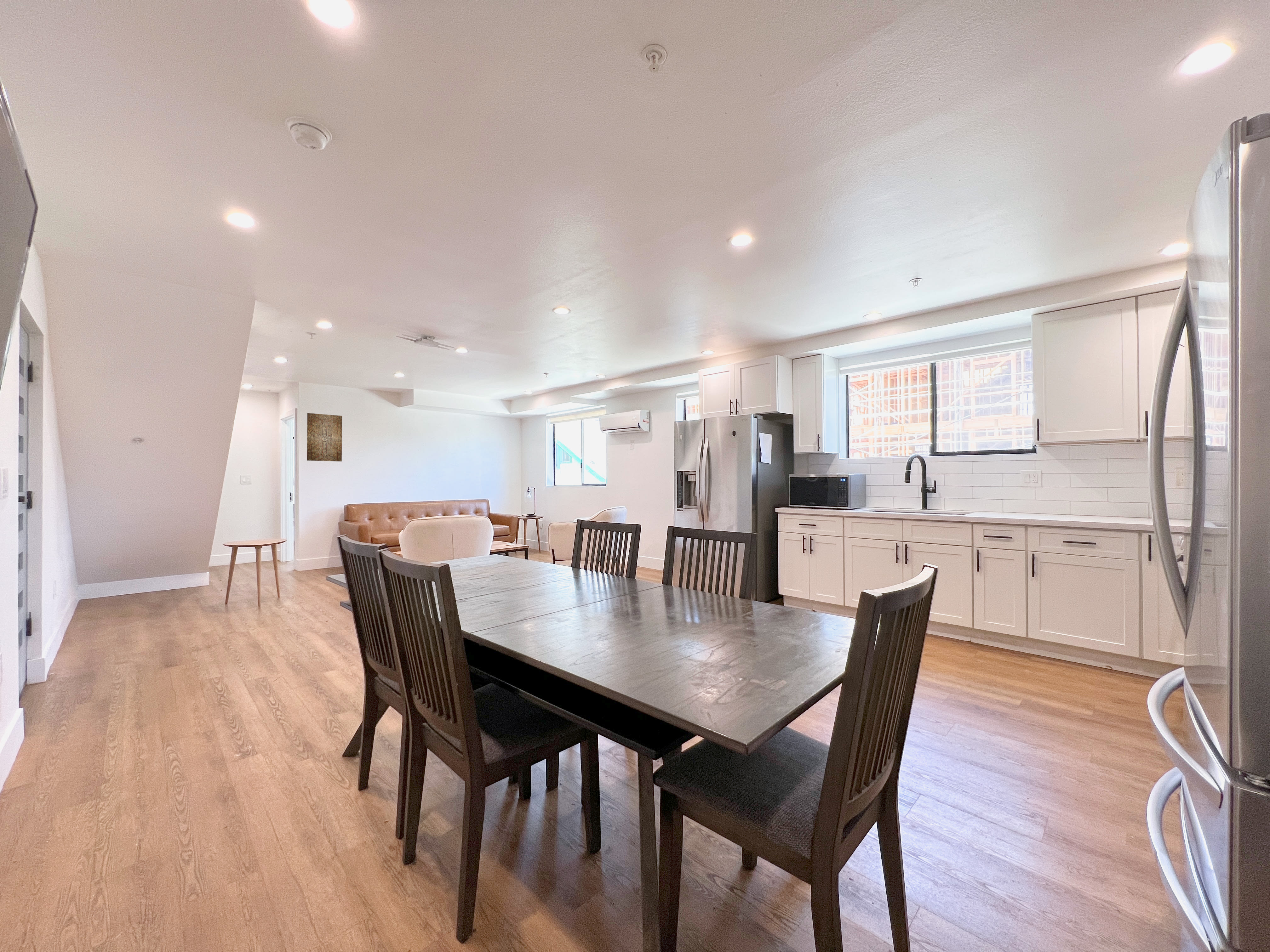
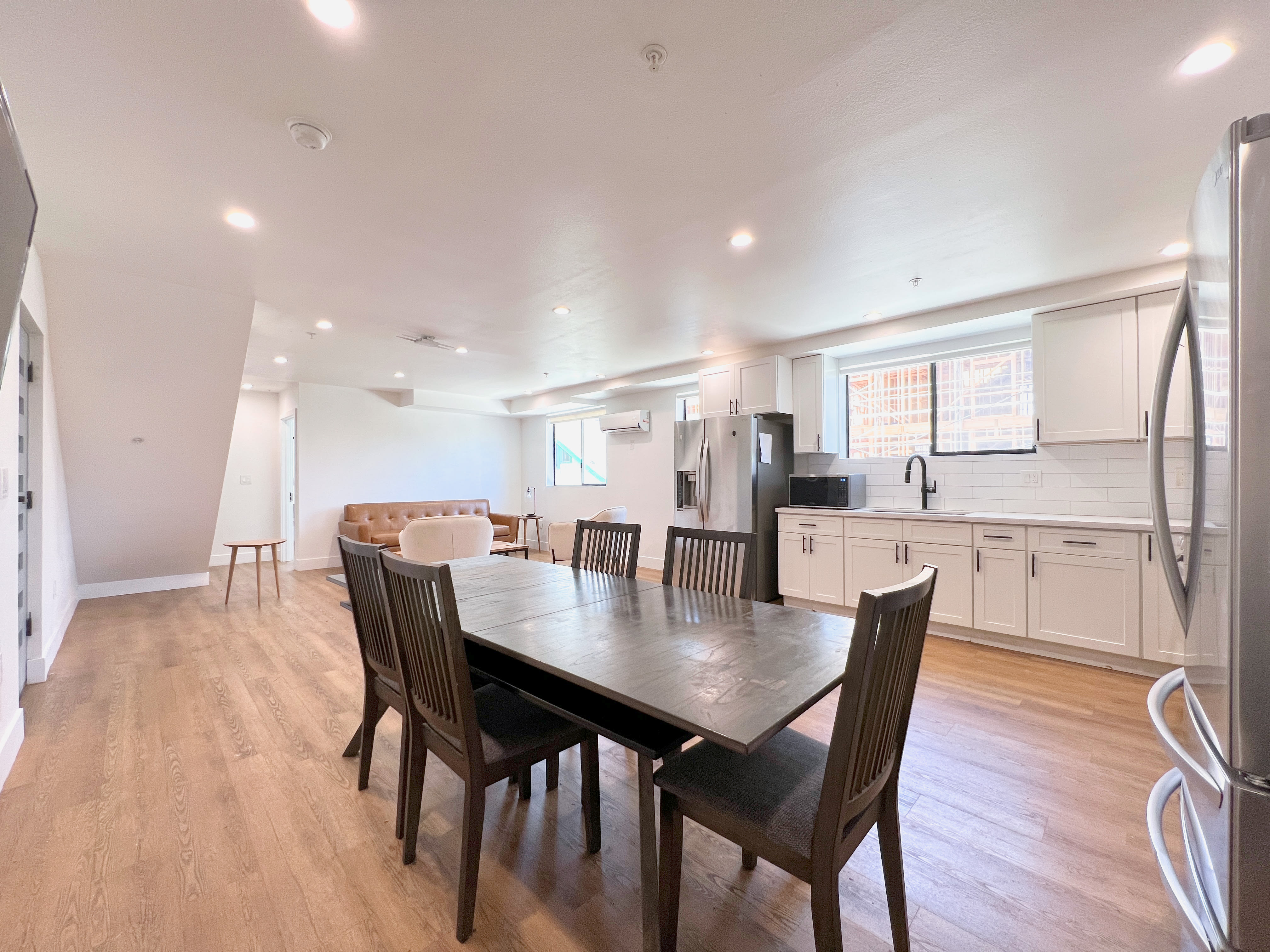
- wall art [306,413,342,462]
